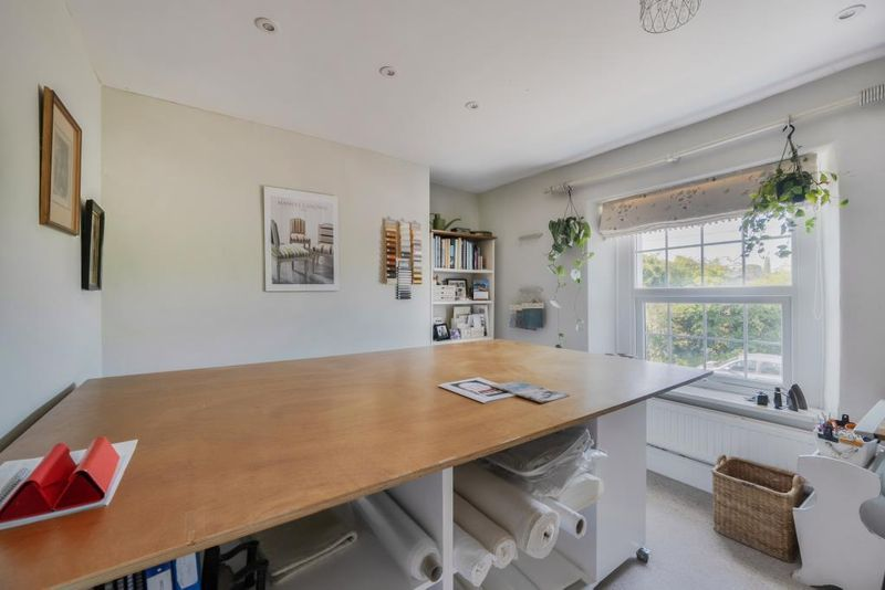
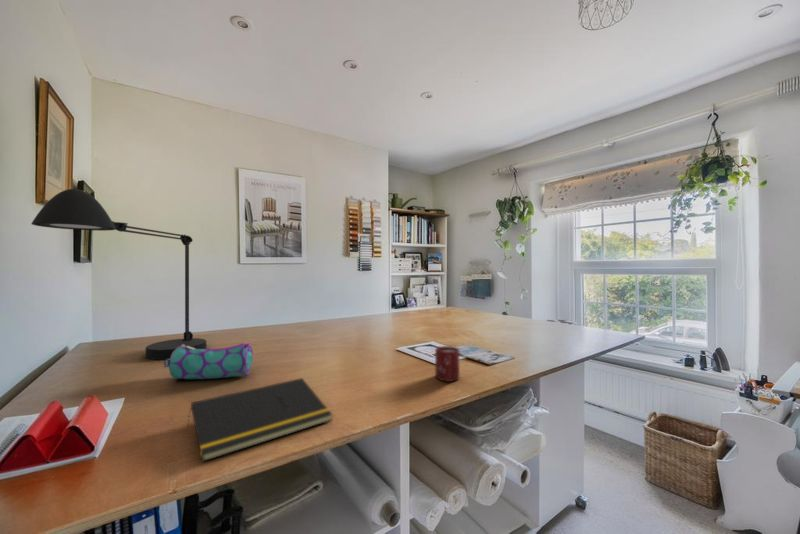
+ desk lamp [30,188,207,361]
+ cup [434,345,460,383]
+ notepad [186,377,333,463]
+ pencil case [163,341,254,380]
